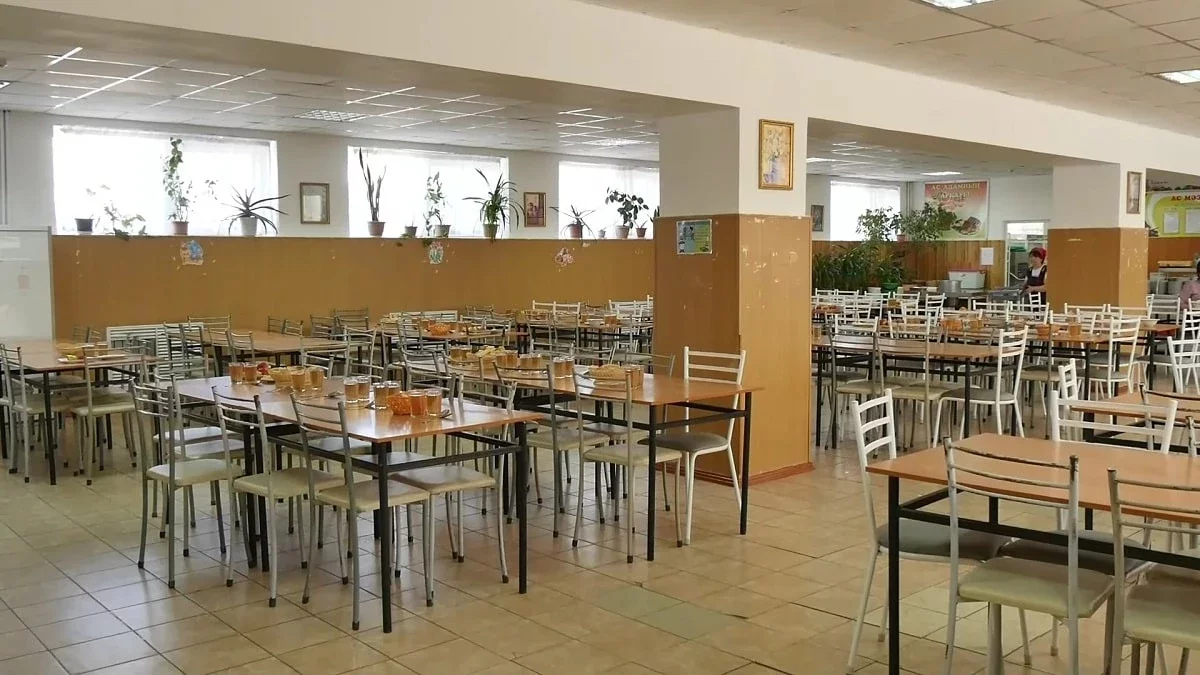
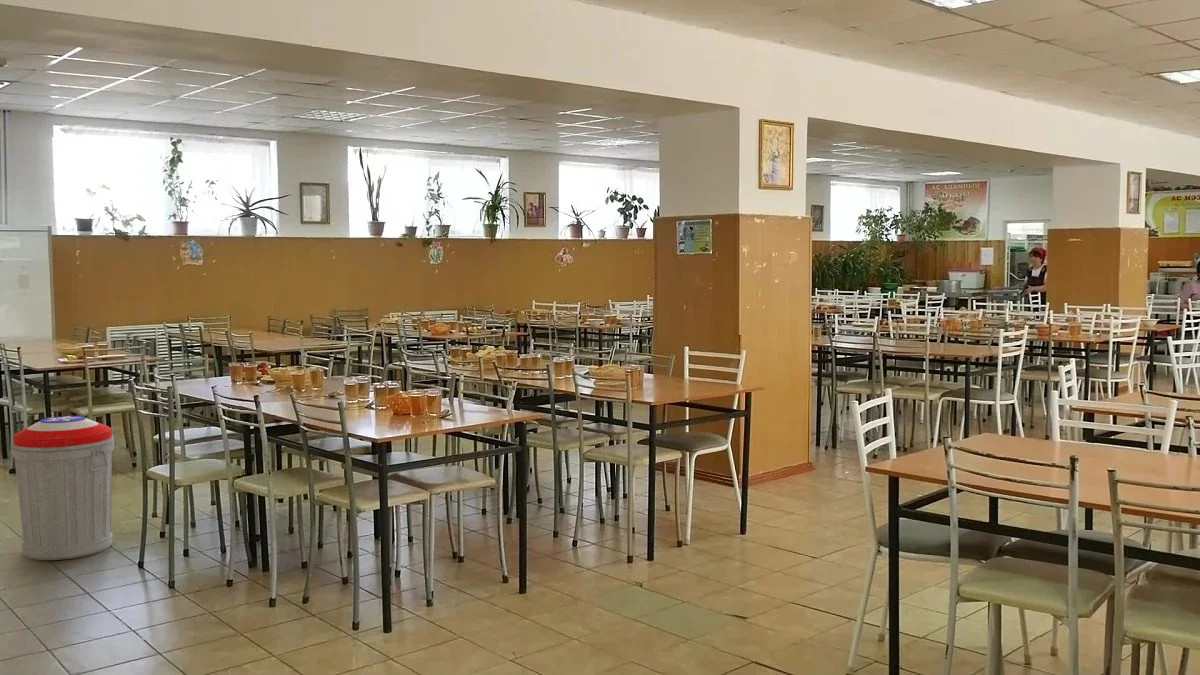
+ trash can [11,415,115,561]
